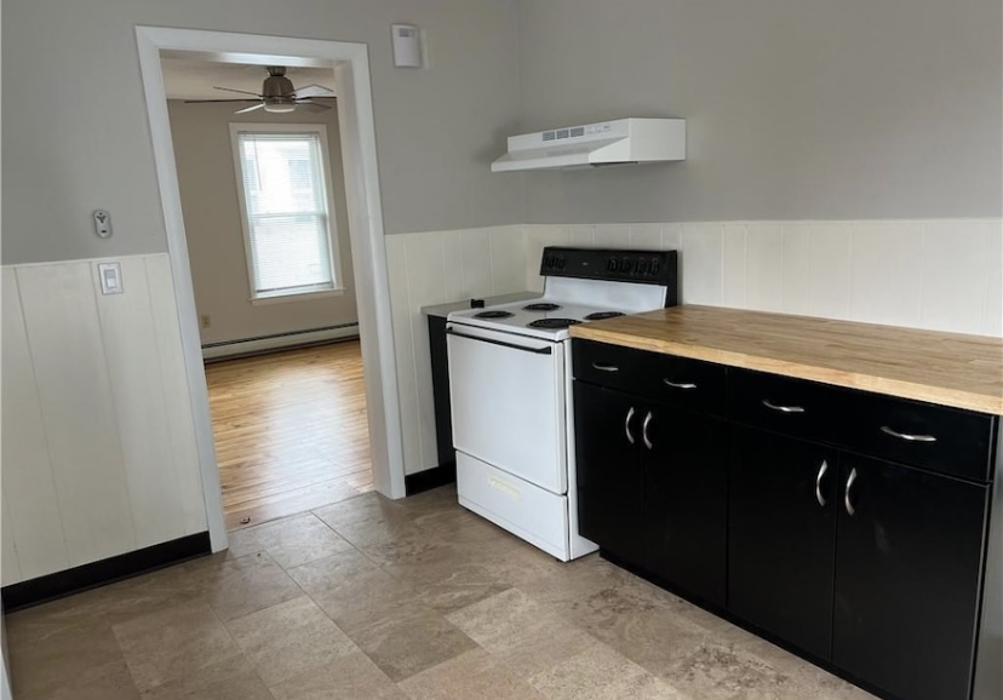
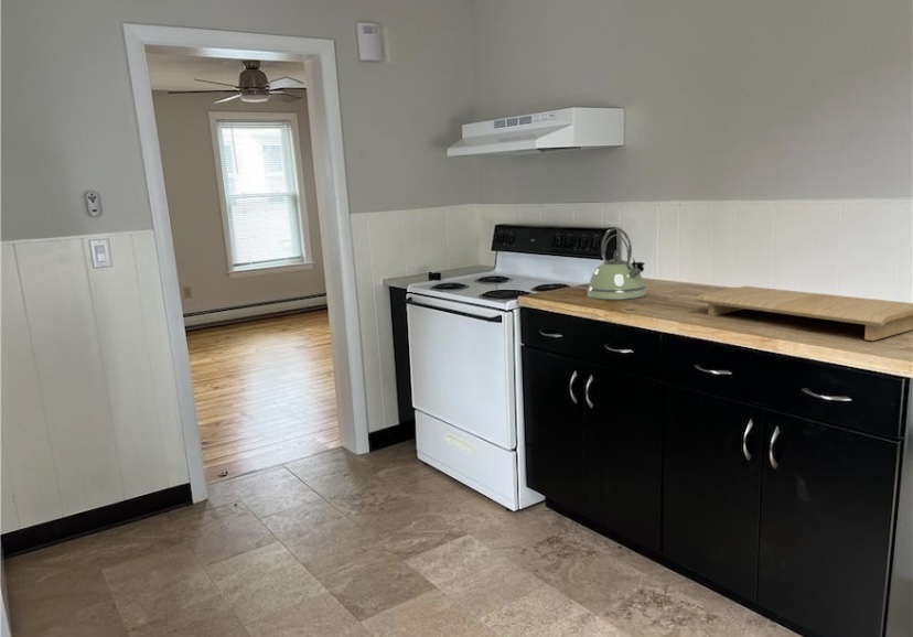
+ kettle [586,227,648,301]
+ cutting board [695,285,913,342]
